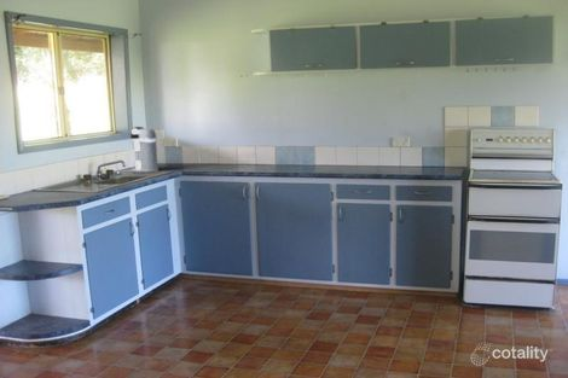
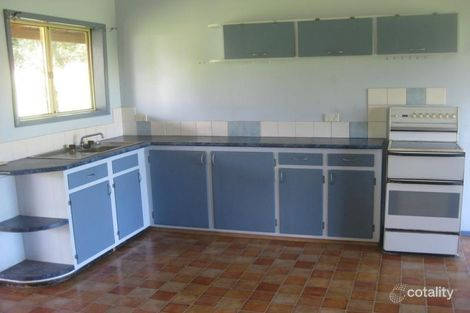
- coffee maker [129,126,161,173]
